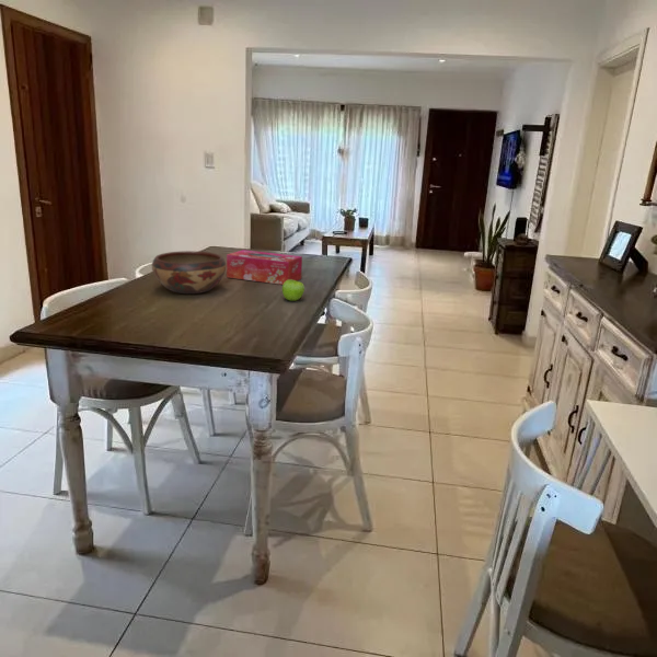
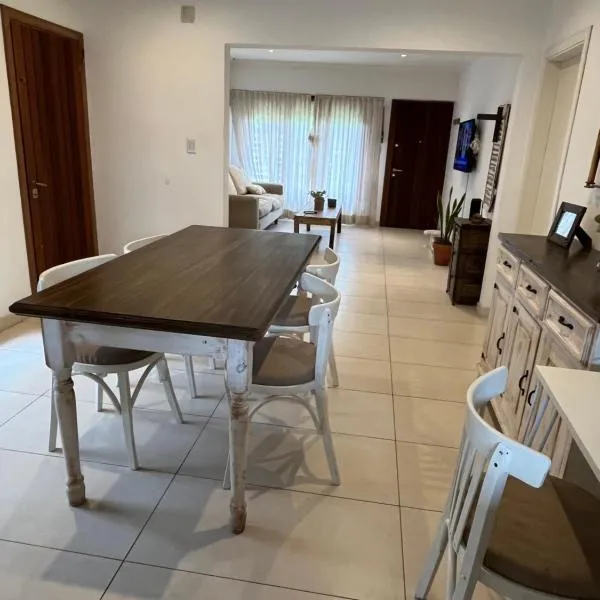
- decorative bowl [151,250,227,295]
- tissue box [226,249,303,286]
- fruit [281,279,306,302]
